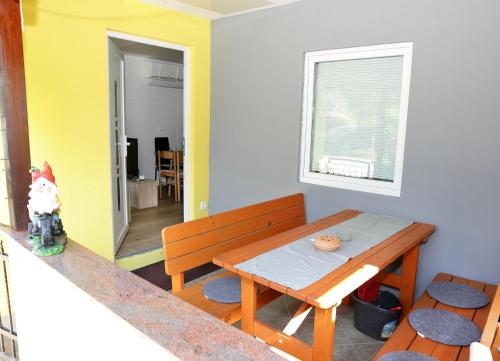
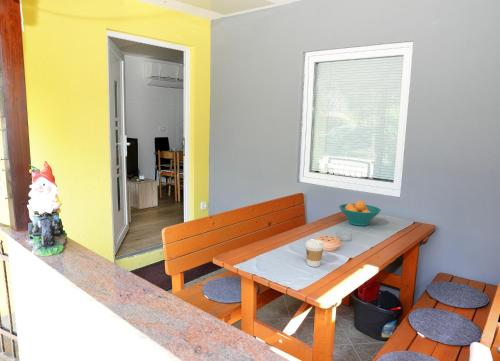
+ coffee cup [305,239,325,268]
+ fruit bowl [338,200,382,227]
